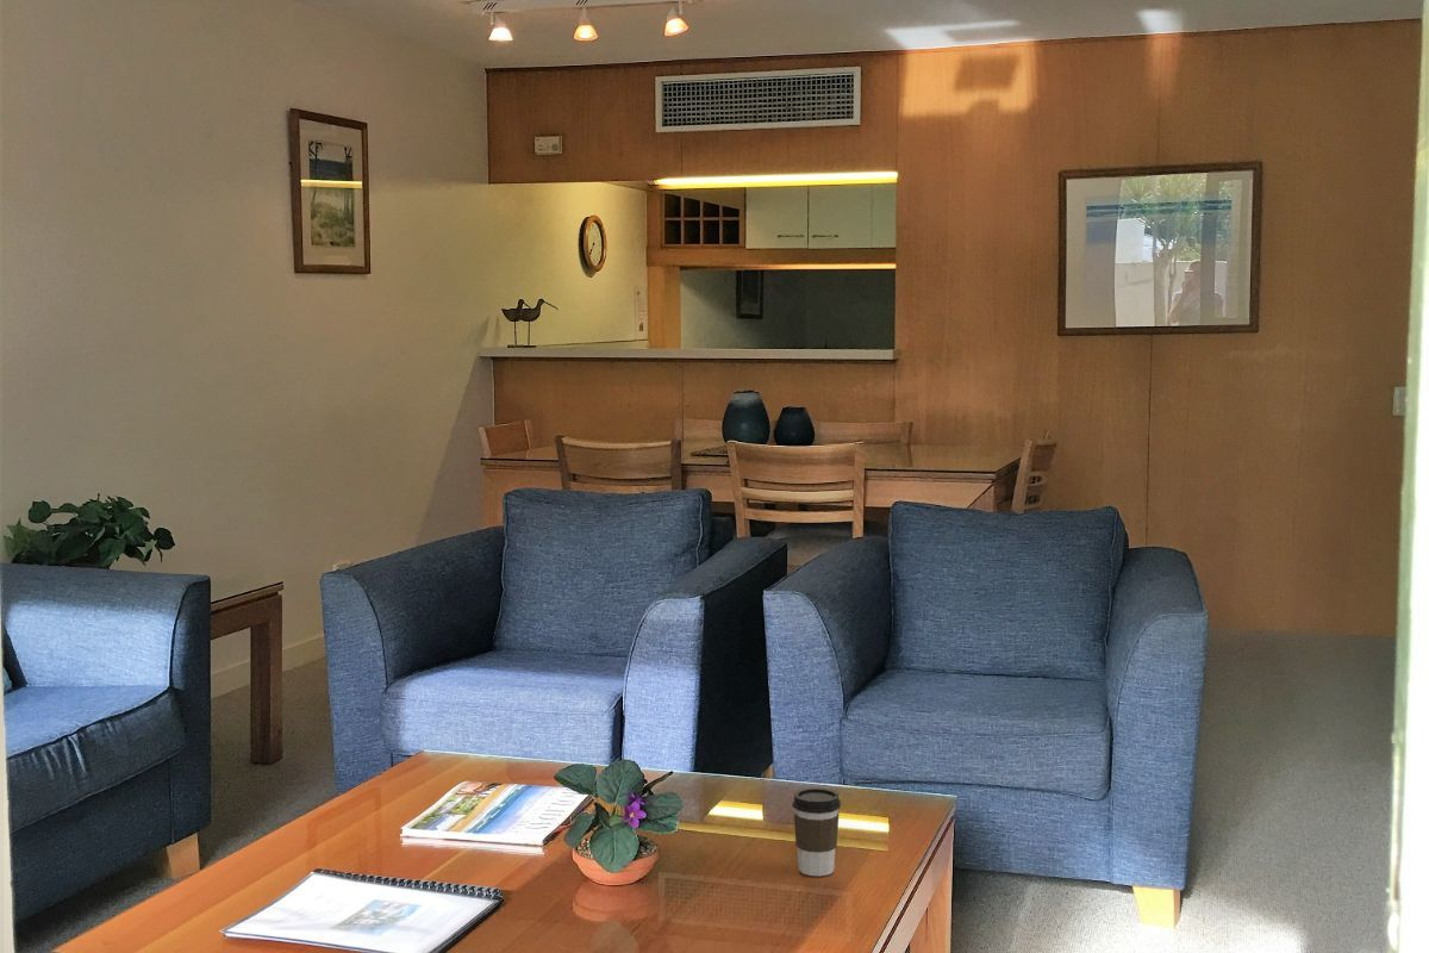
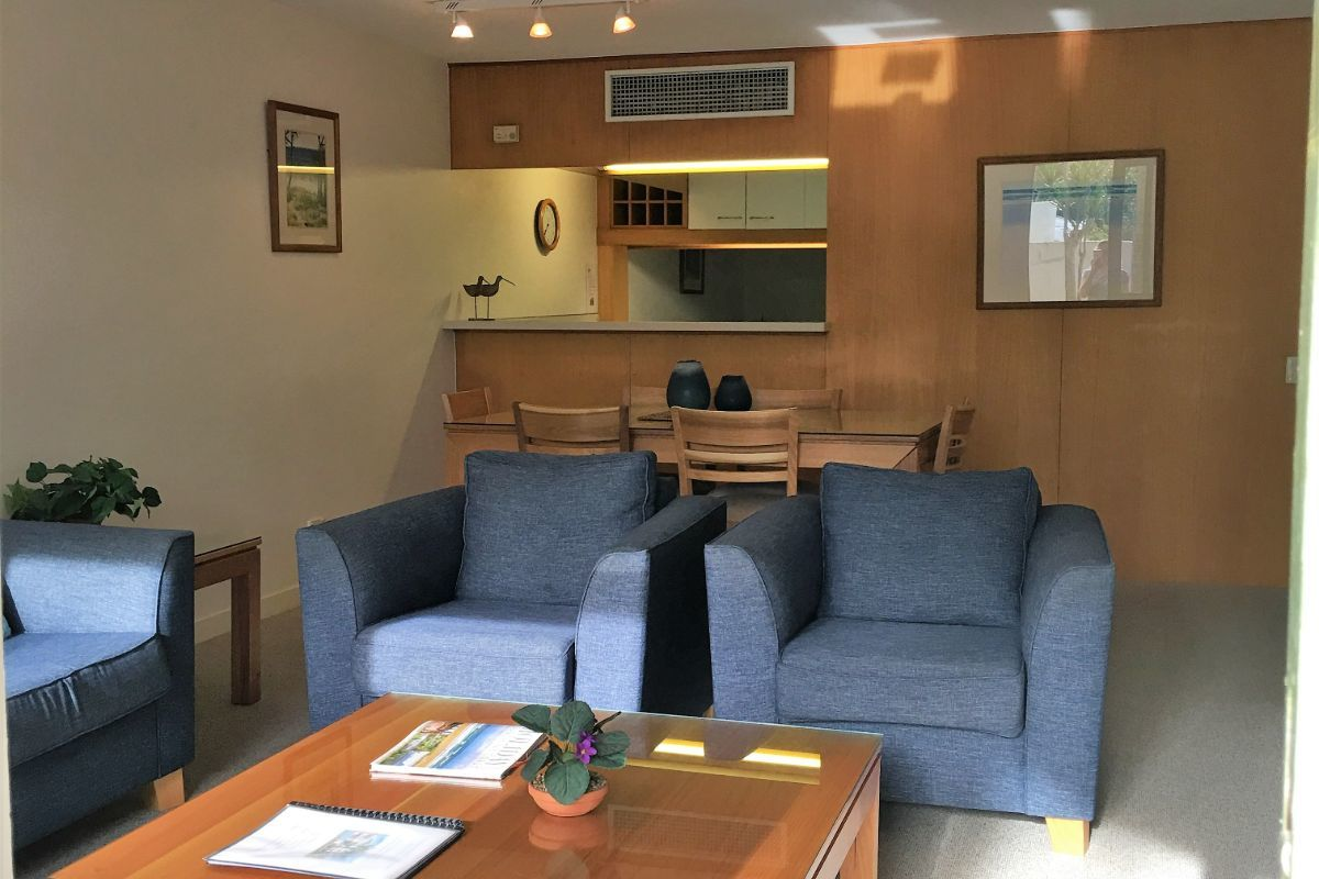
- coffee cup [792,787,842,877]
